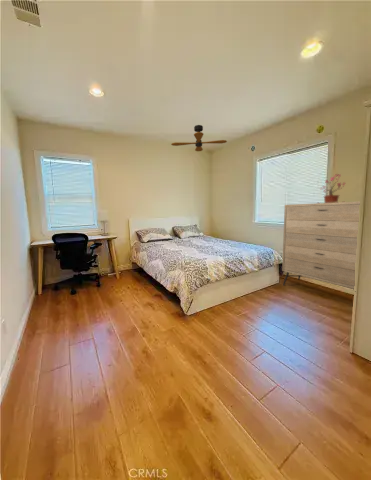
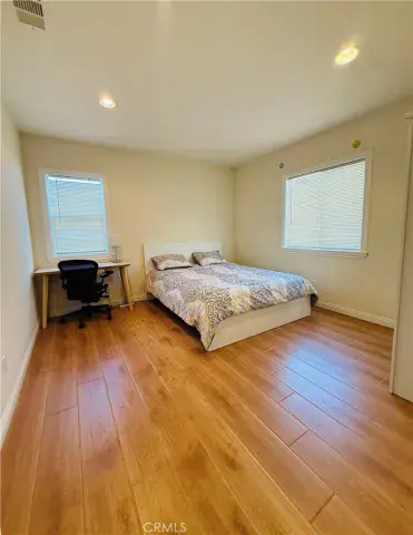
- ceiling fan [170,124,228,152]
- potted plant [318,173,346,203]
- dresser [281,200,361,291]
